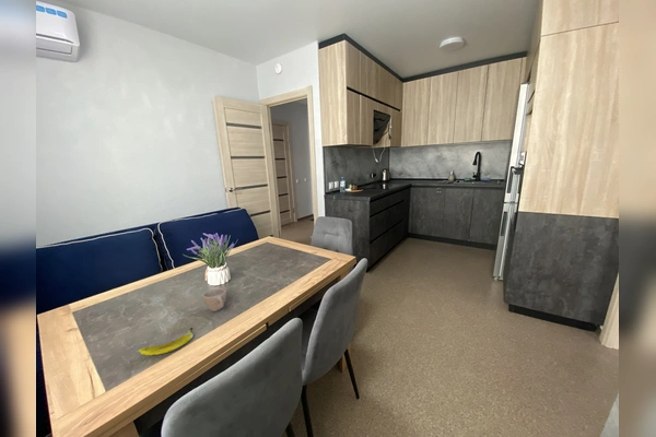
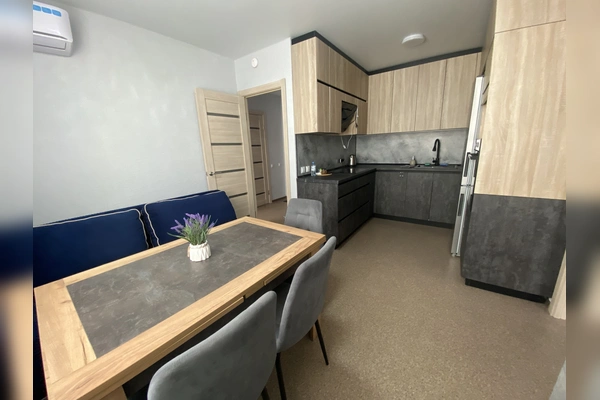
- banana [138,327,195,356]
- cup [201,287,227,312]
